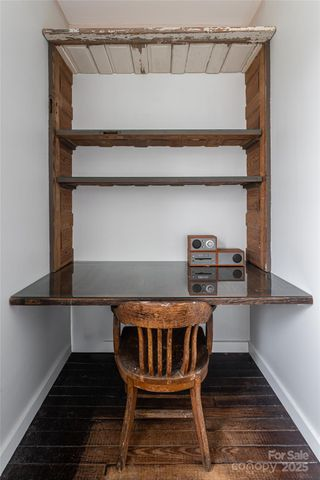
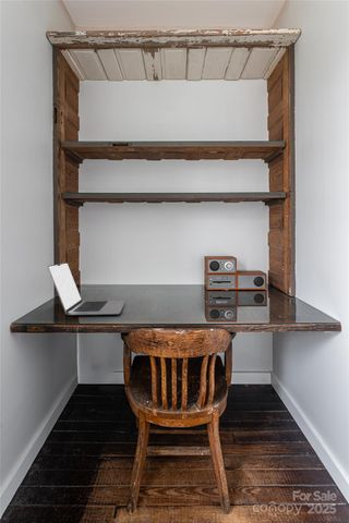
+ laptop [47,262,127,316]
